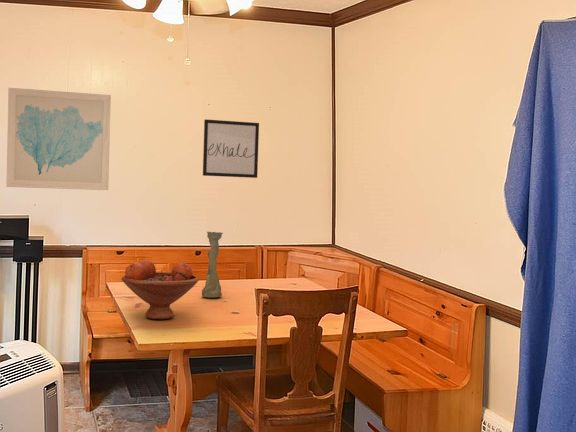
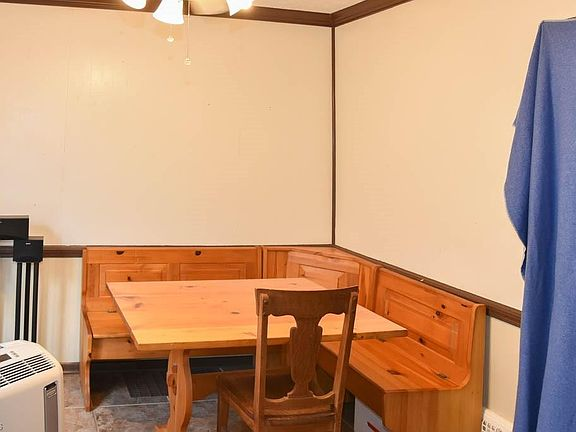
- wall art [202,118,260,179]
- fruit bowl [121,258,200,320]
- wall art [5,87,112,191]
- vase [201,231,224,299]
